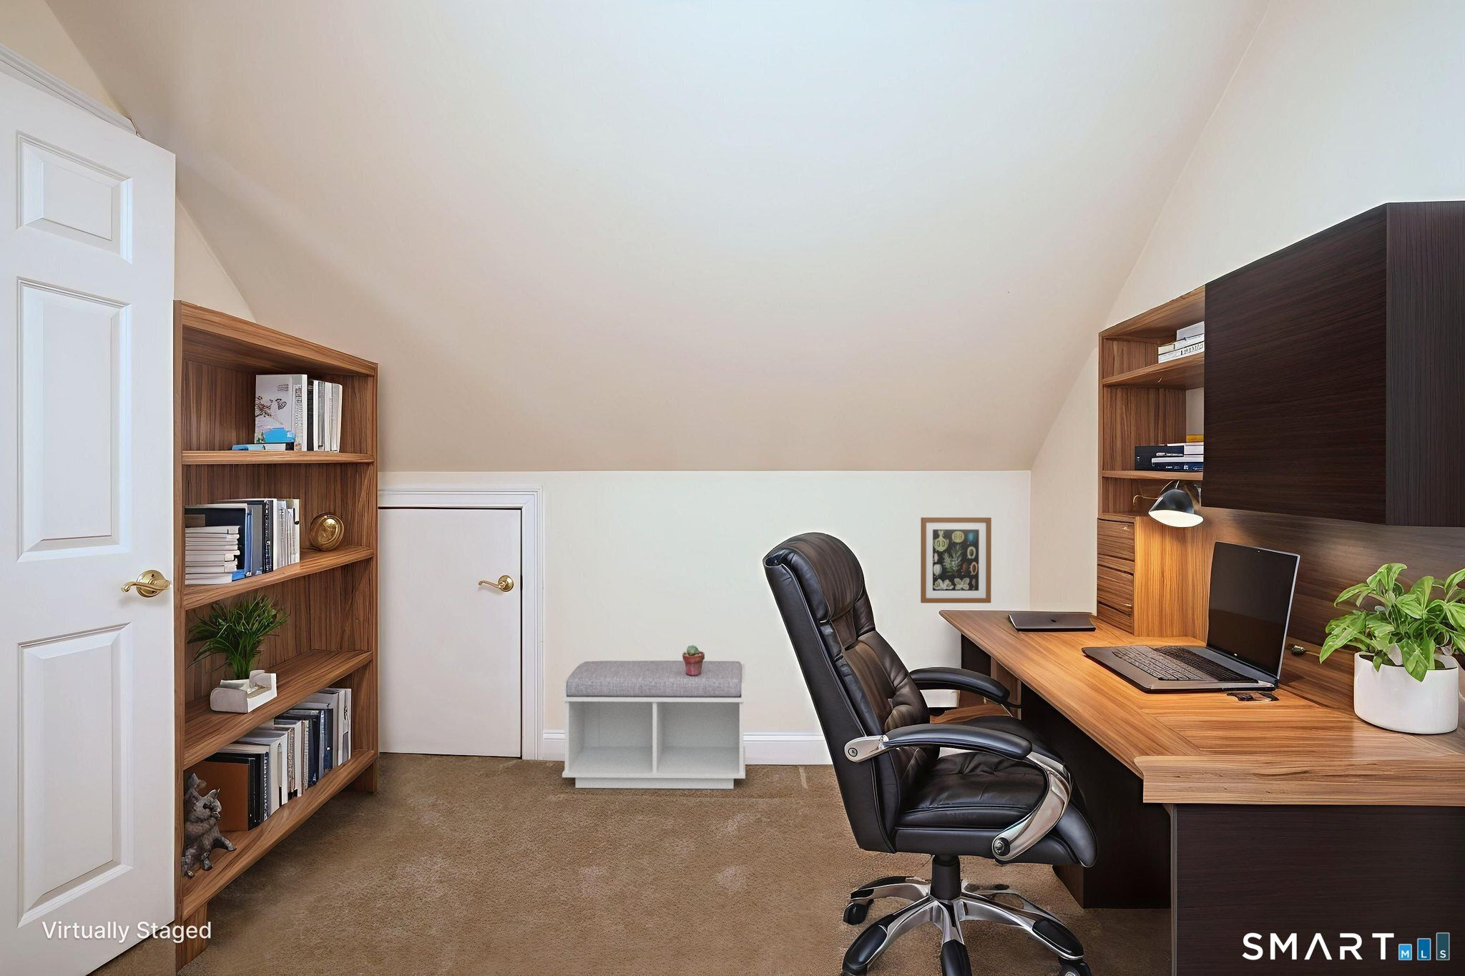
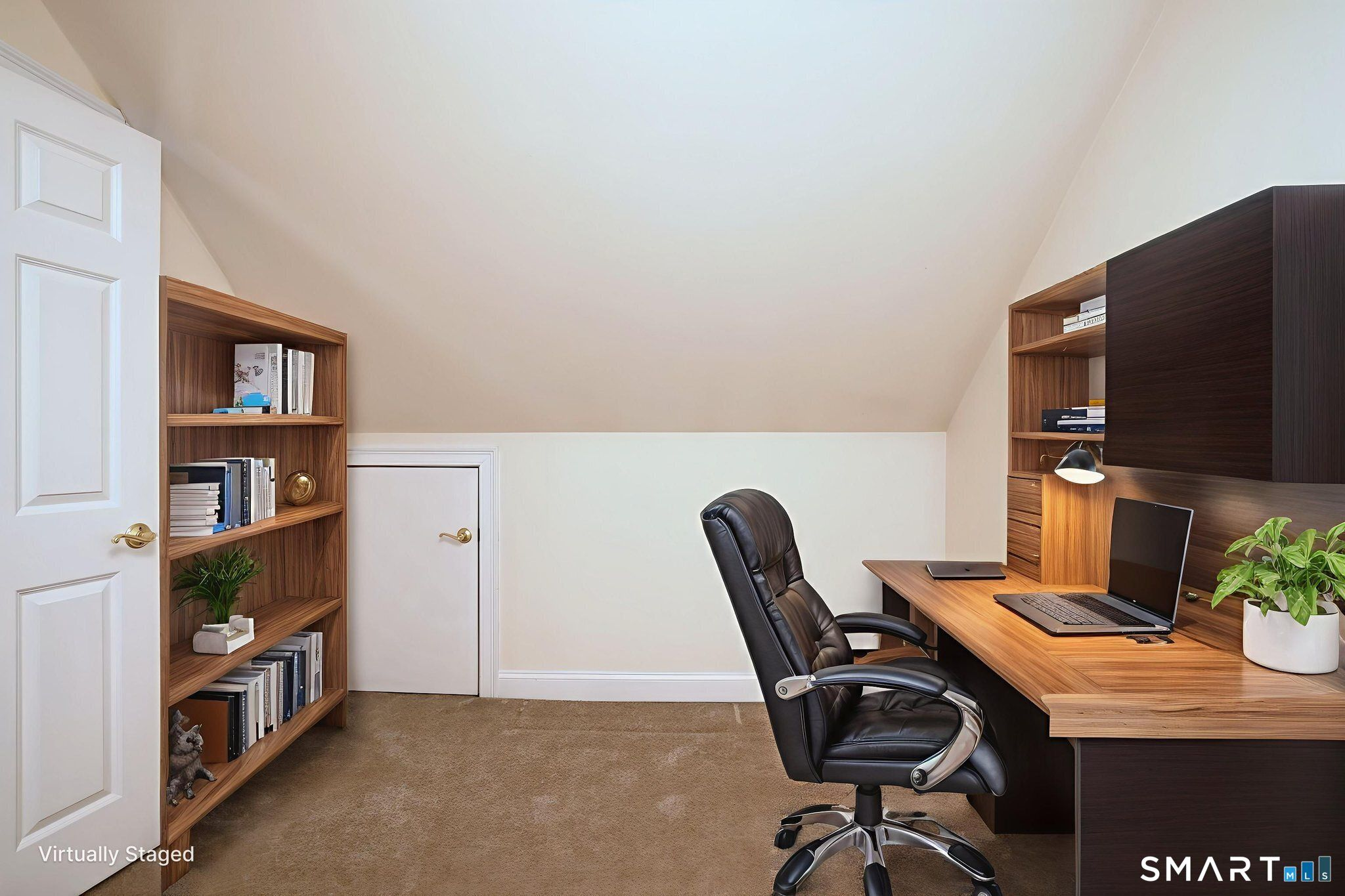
- wall art [920,517,992,603]
- potted succulent [682,644,706,675]
- bench [562,660,746,790]
